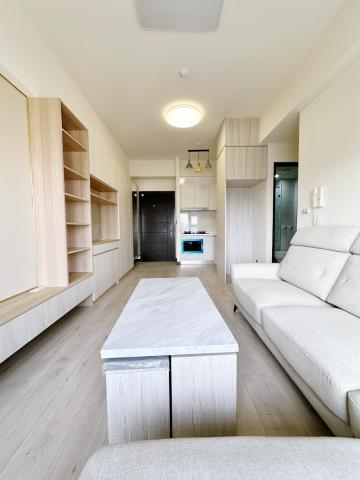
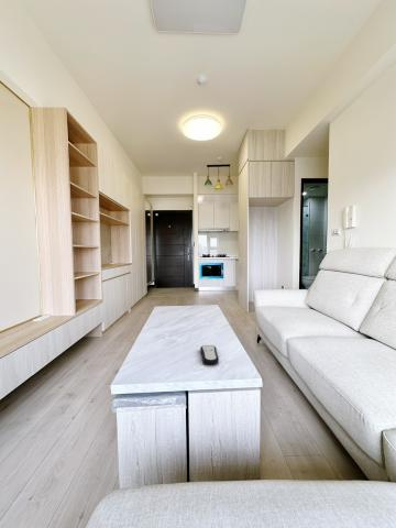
+ remote control [199,344,220,365]
